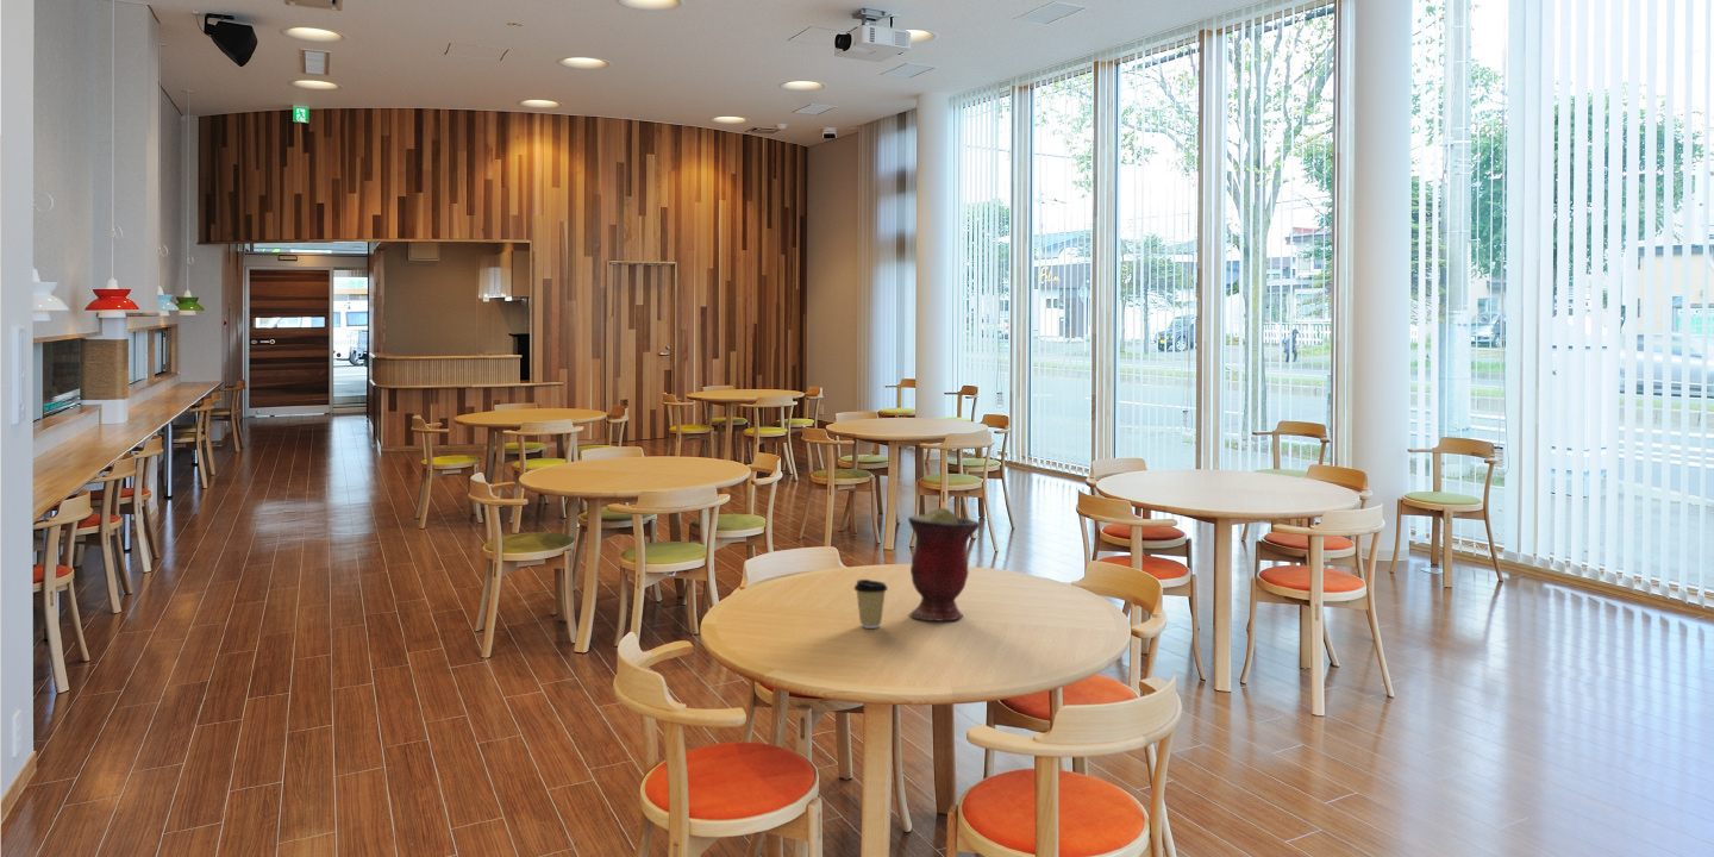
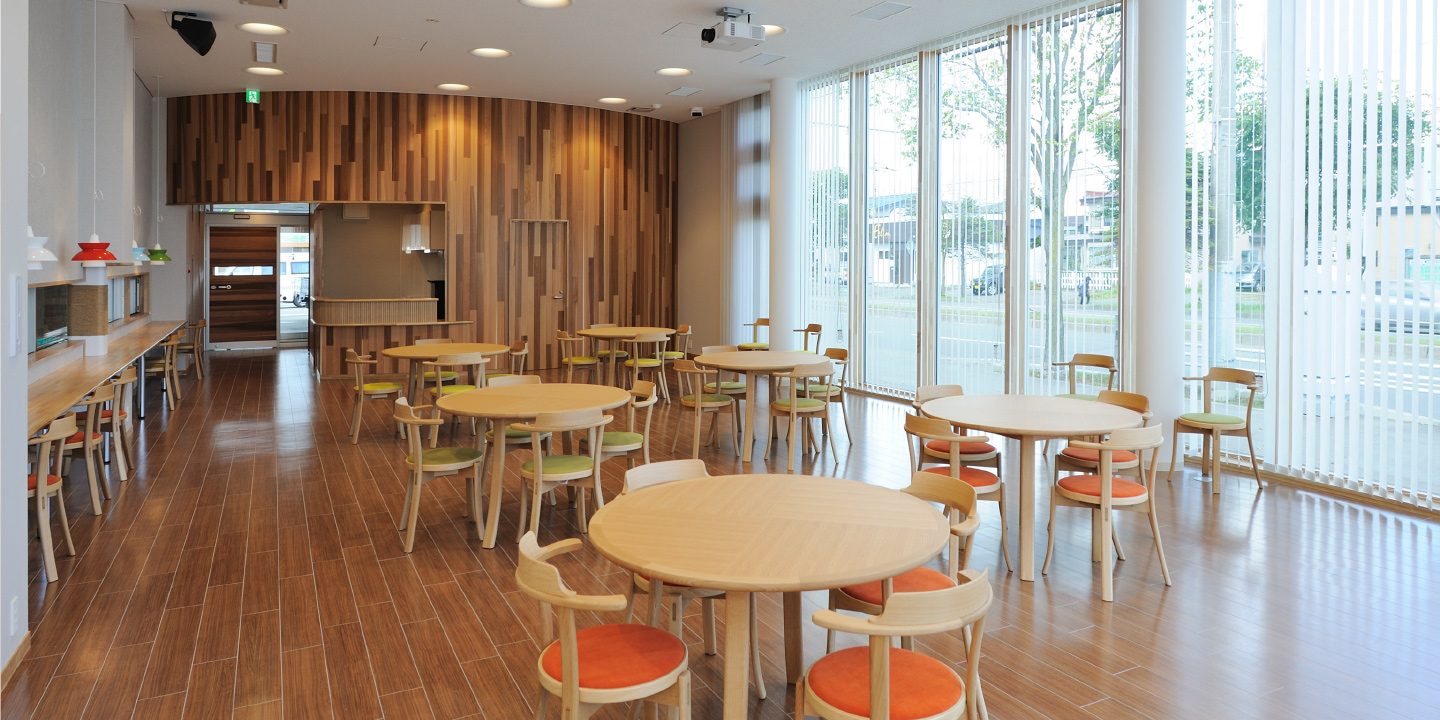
- vase [907,507,981,623]
- coffee cup [853,578,889,630]
